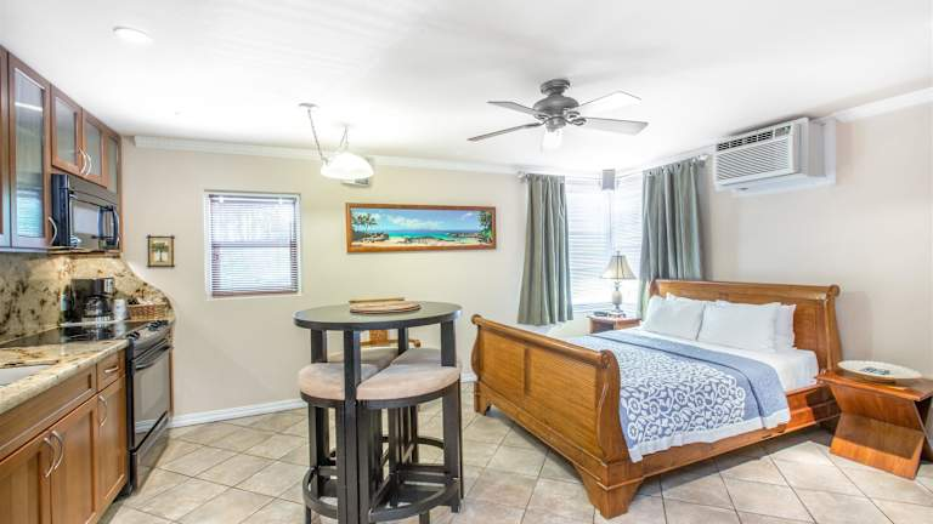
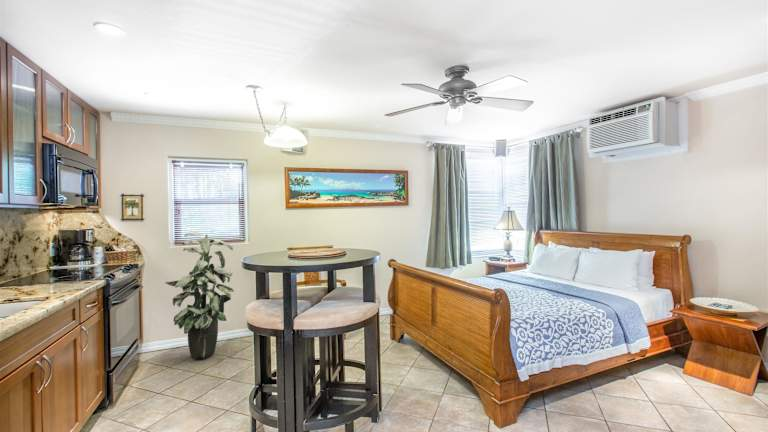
+ indoor plant [165,231,235,359]
